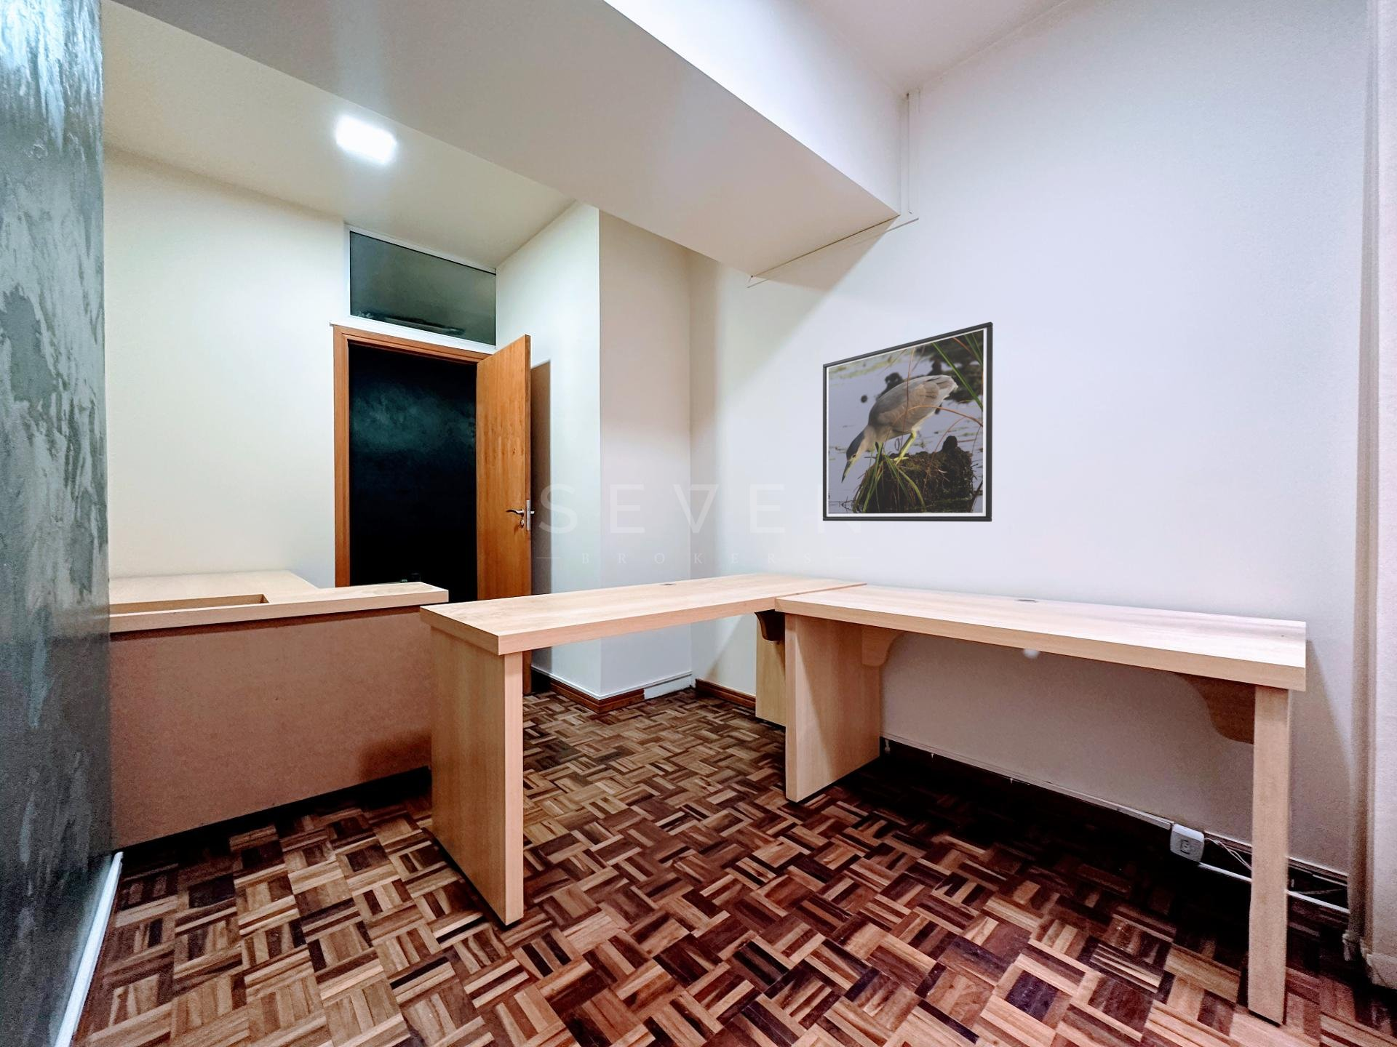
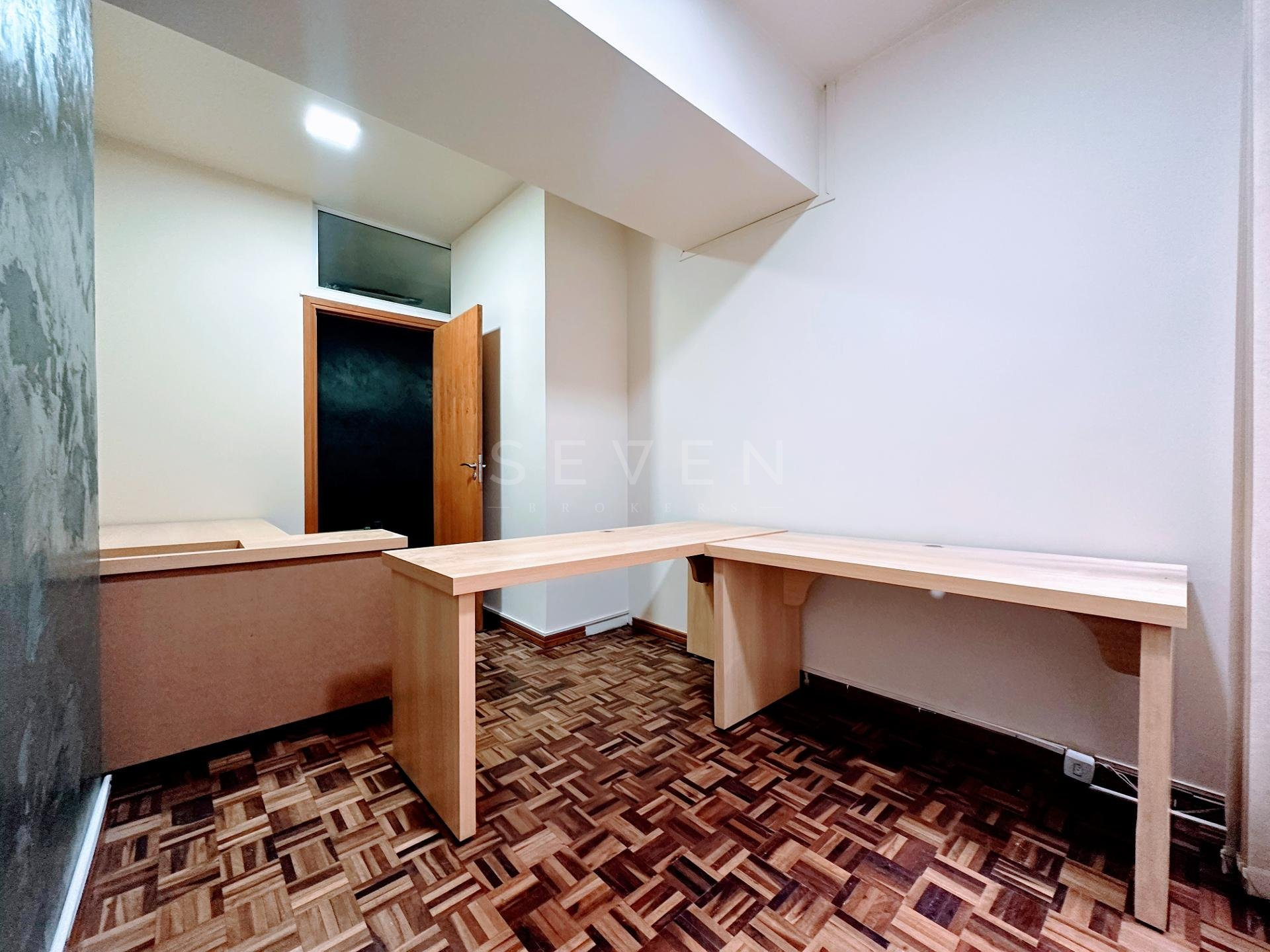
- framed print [822,321,994,522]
